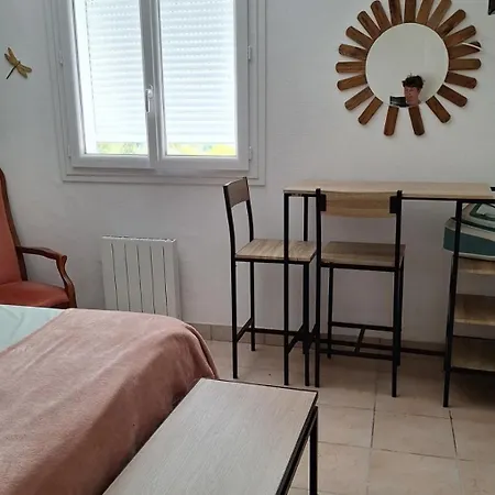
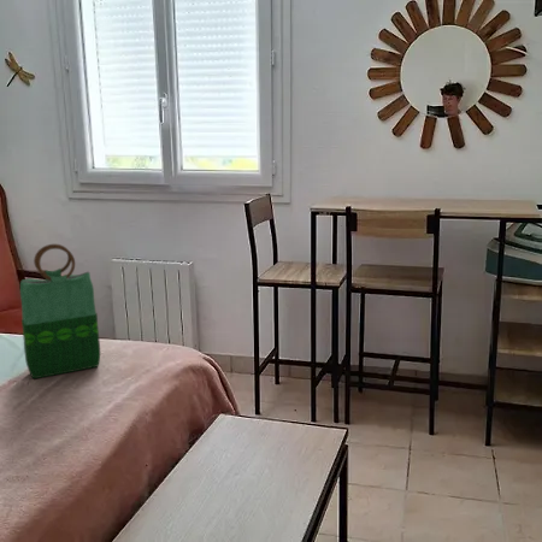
+ tote bag [19,243,101,379]
